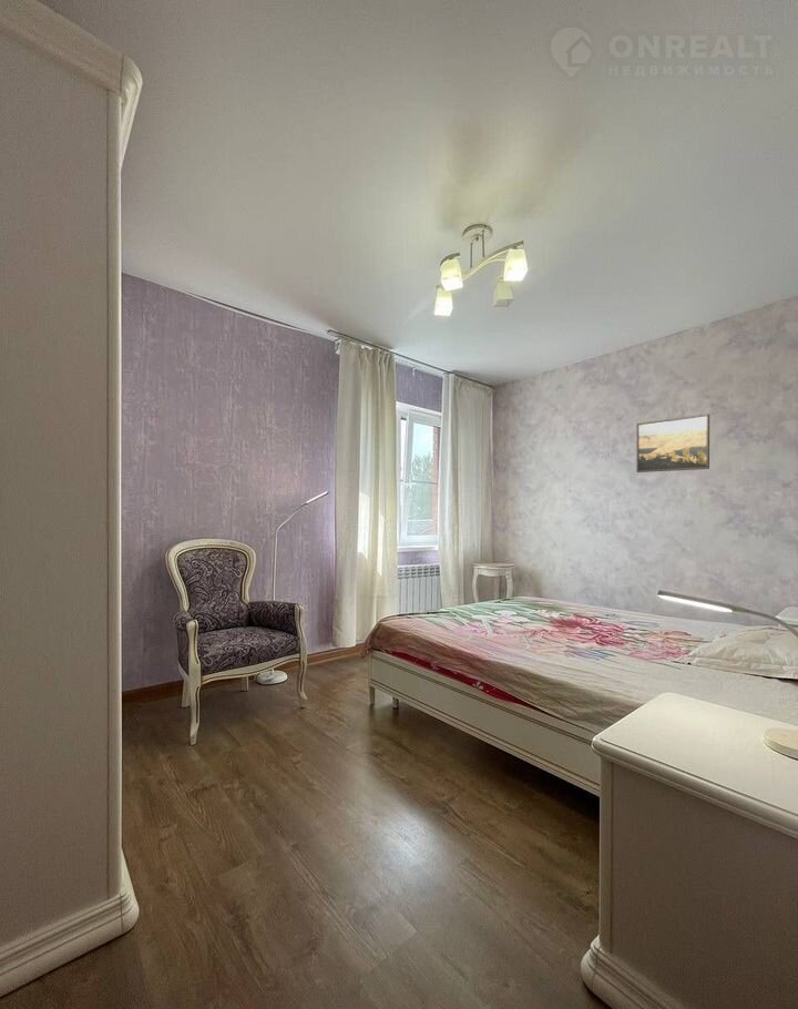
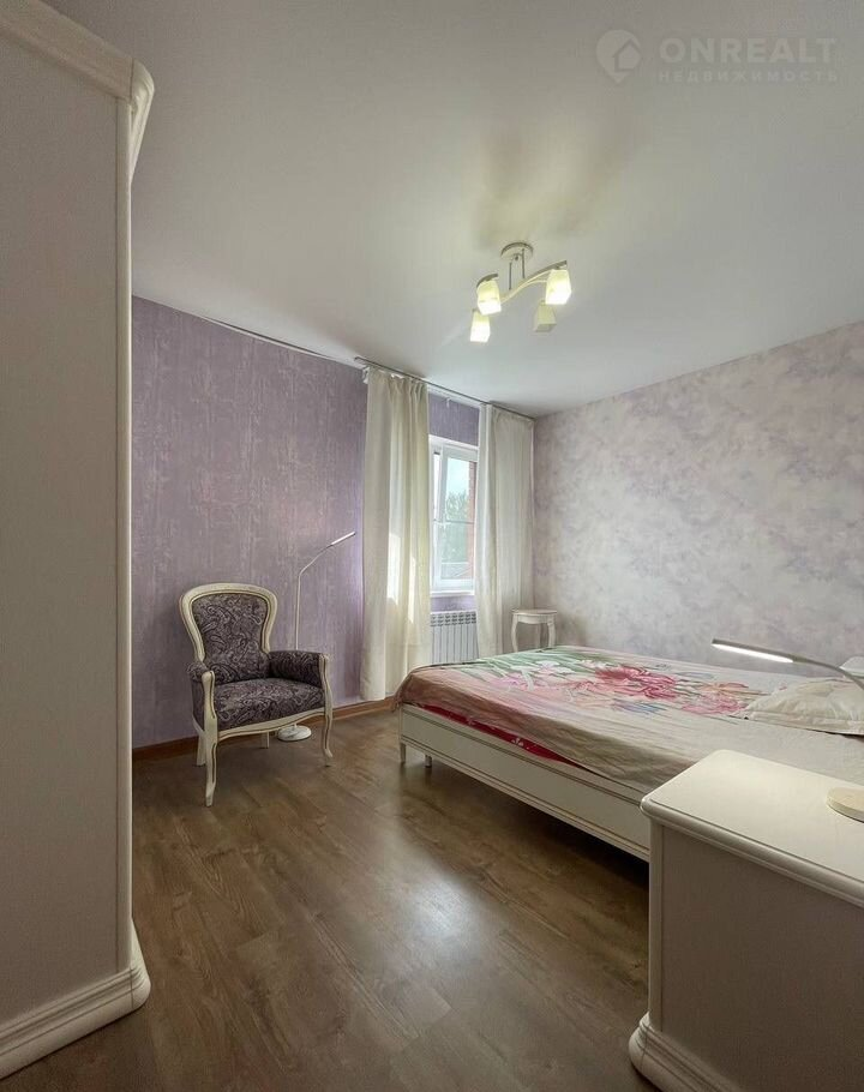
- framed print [635,414,710,473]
